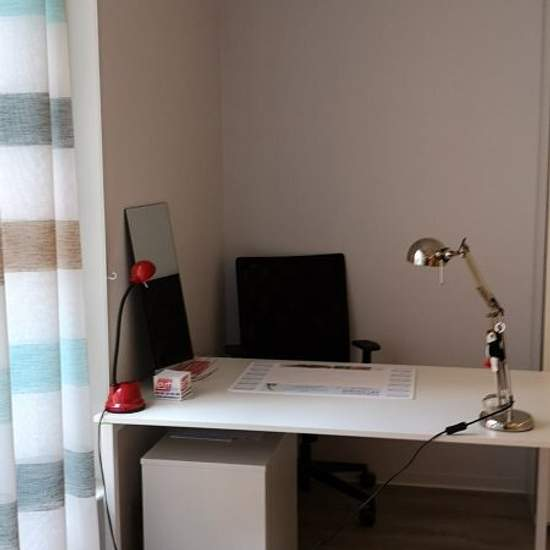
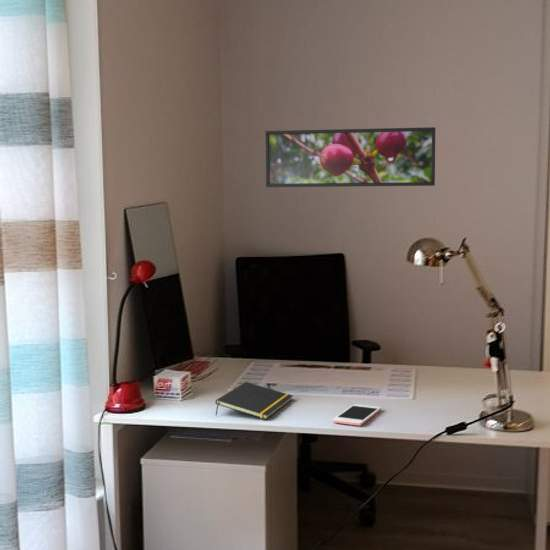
+ cell phone [332,403,382,427]
+ notepad [215,381,293,420]
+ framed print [264,126,436,188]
